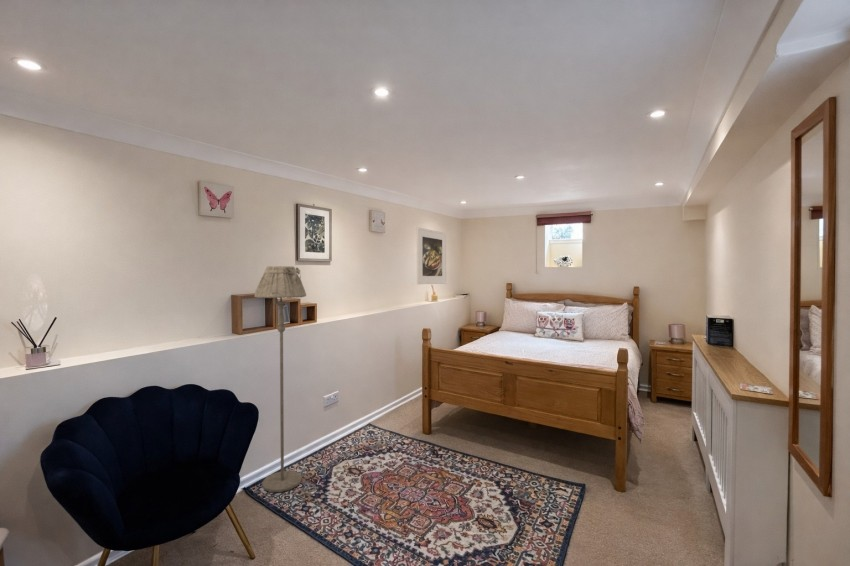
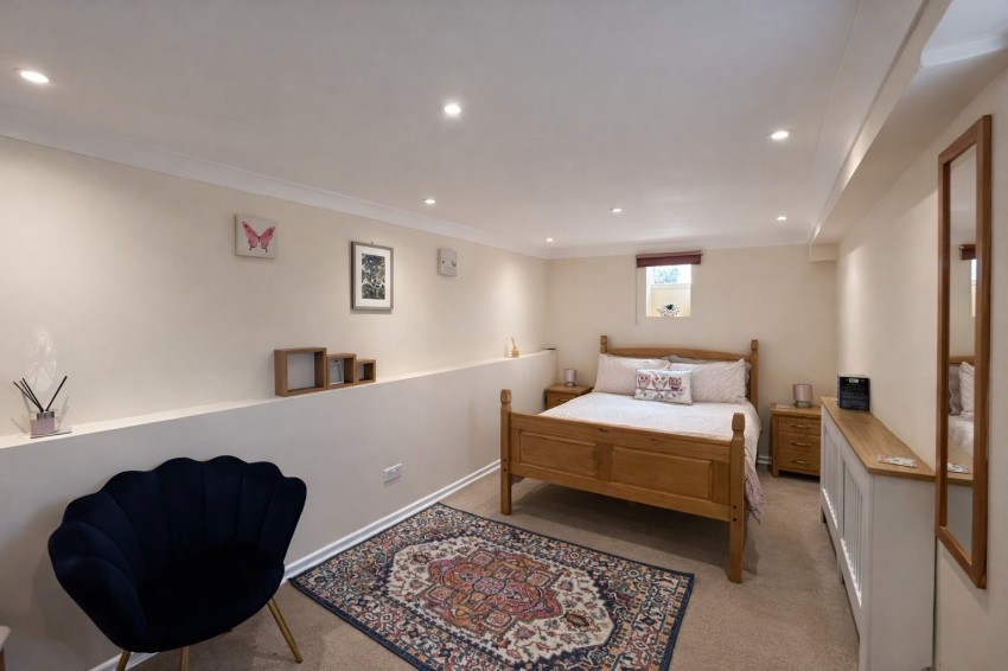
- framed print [416,227,447,285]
- floor lamp [254,265,307,493]
